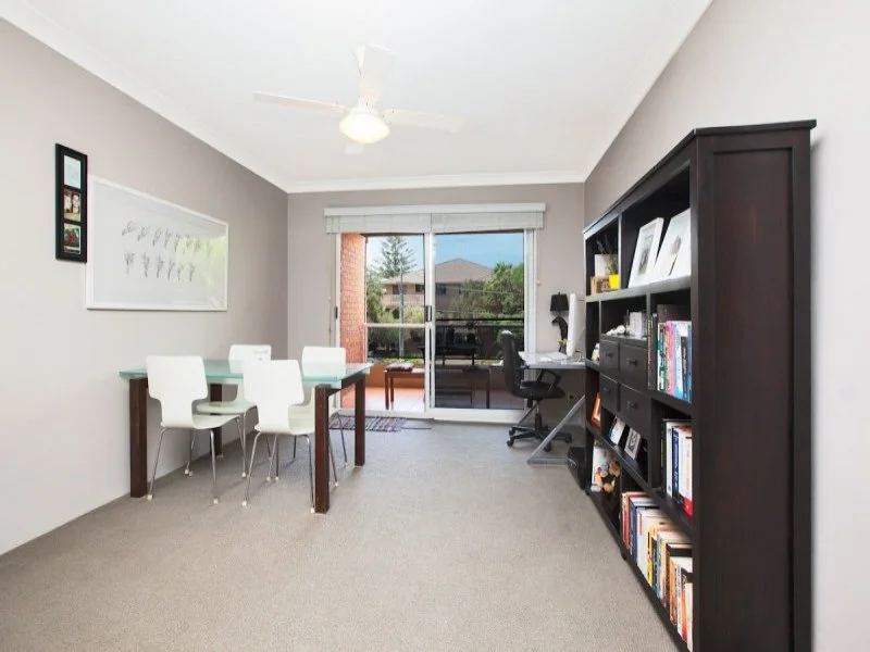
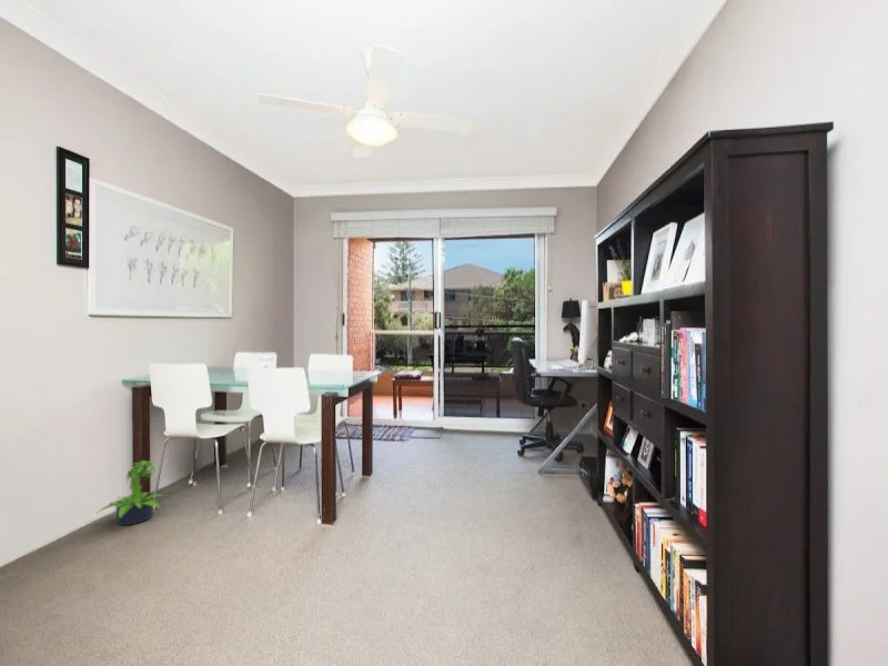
+ potted plant [95,460,170,526]
